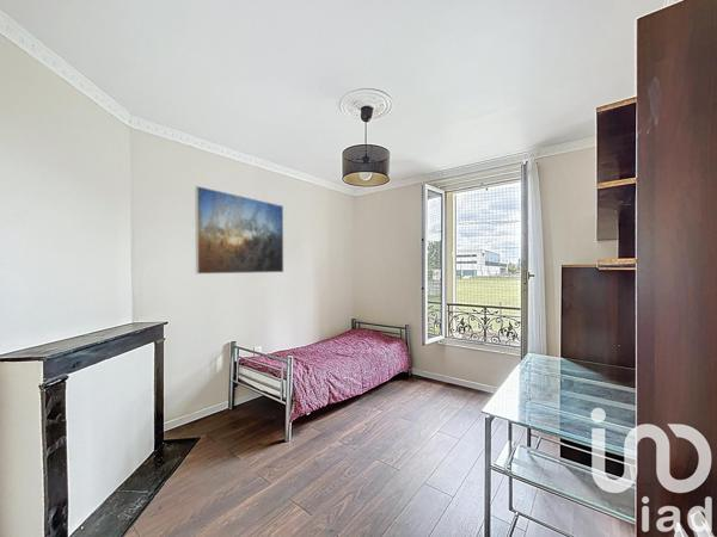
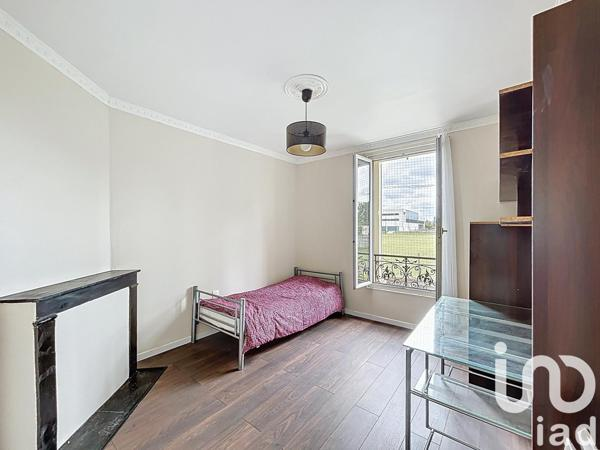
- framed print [194,185,284,274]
